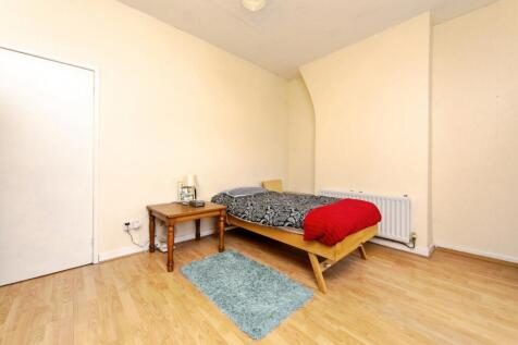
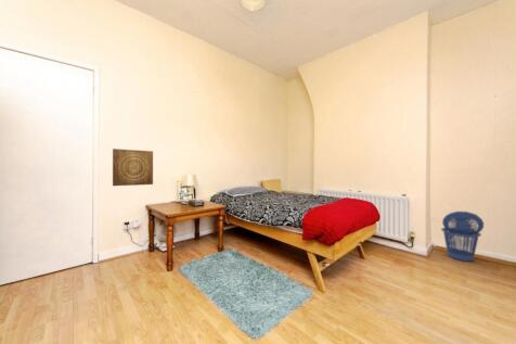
+ wall art [112,148,154,187]
+ laundry basket [440,211,485,263]
